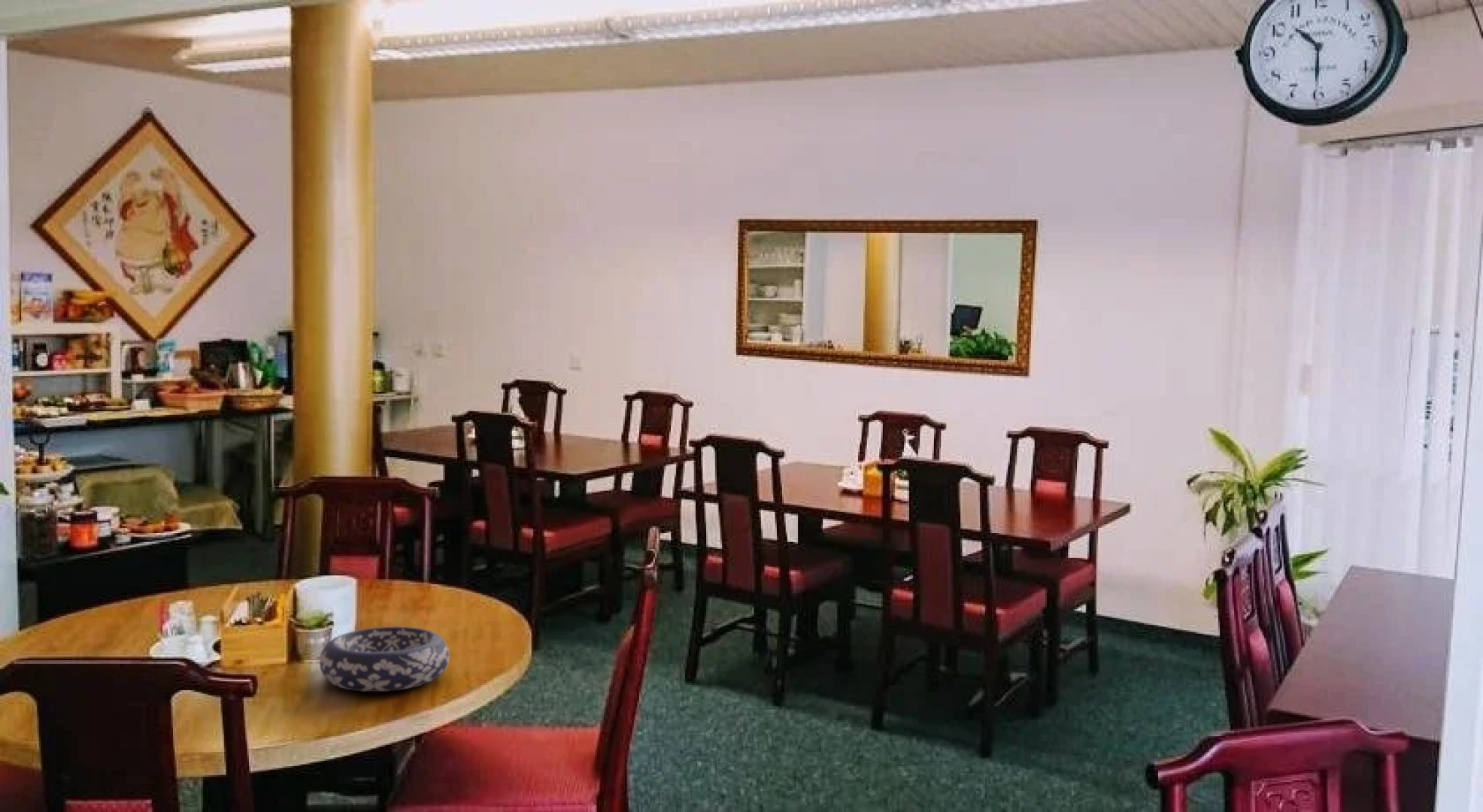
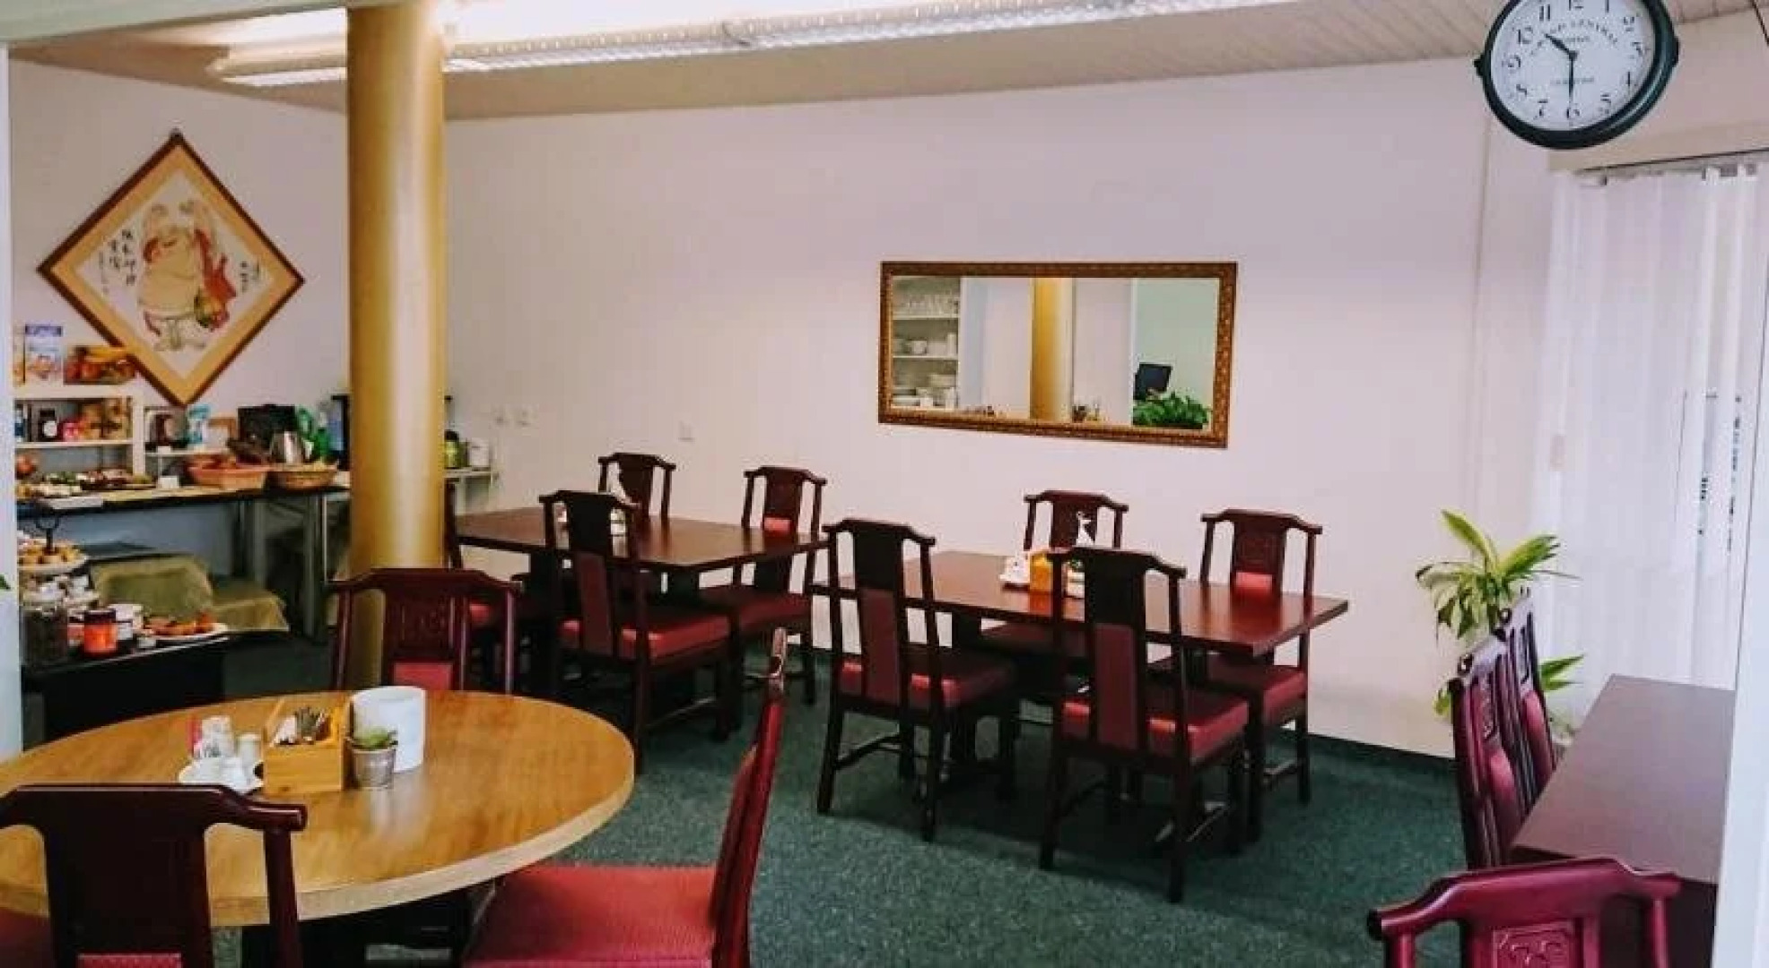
- decorative bowl [319,626,450,692]
